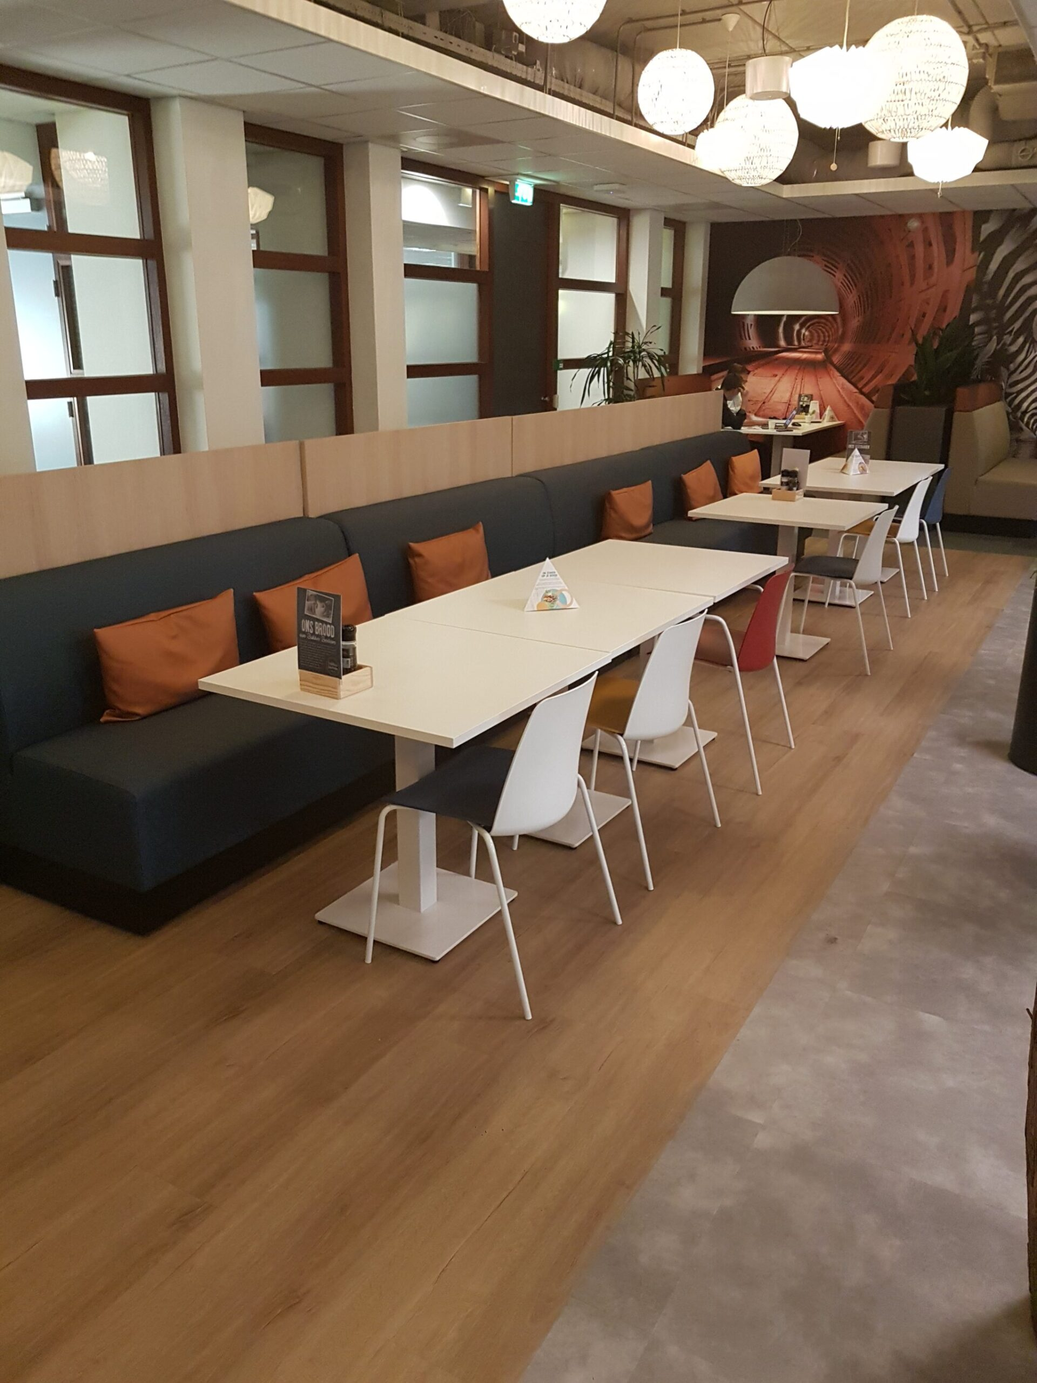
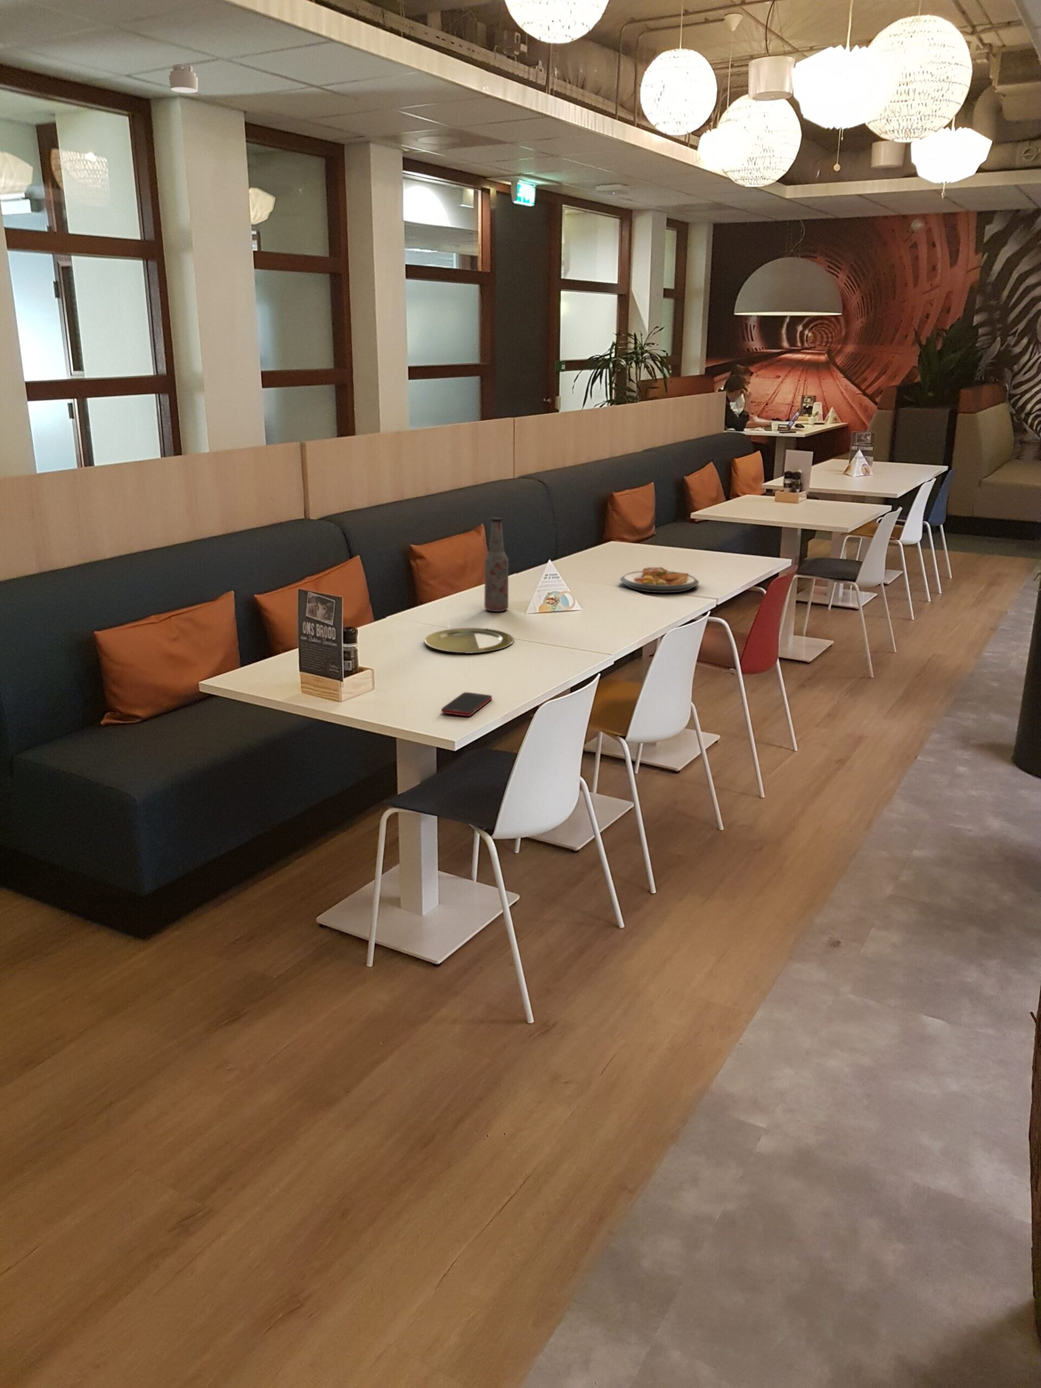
+ plate [424,627,514,654]
+ cell phone [441,692,492,717]
+ plate [620,566,700,593]
+ bottle [483,517,510,612]
+ smoke detector [168,63,198,93]
